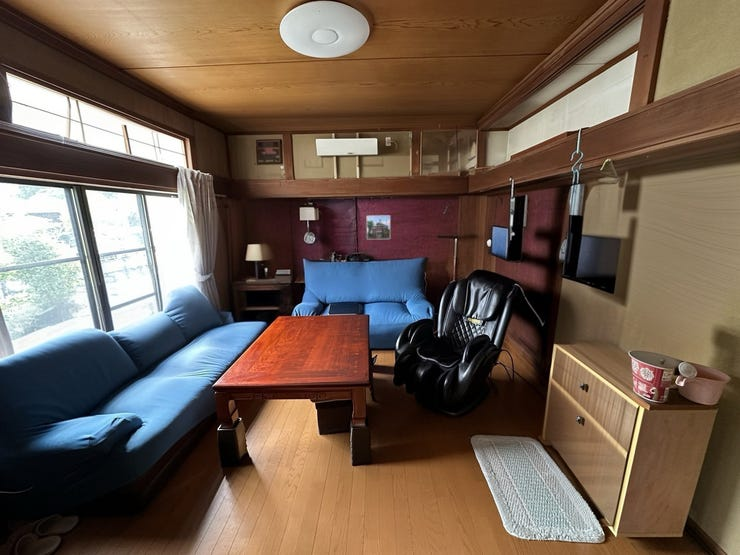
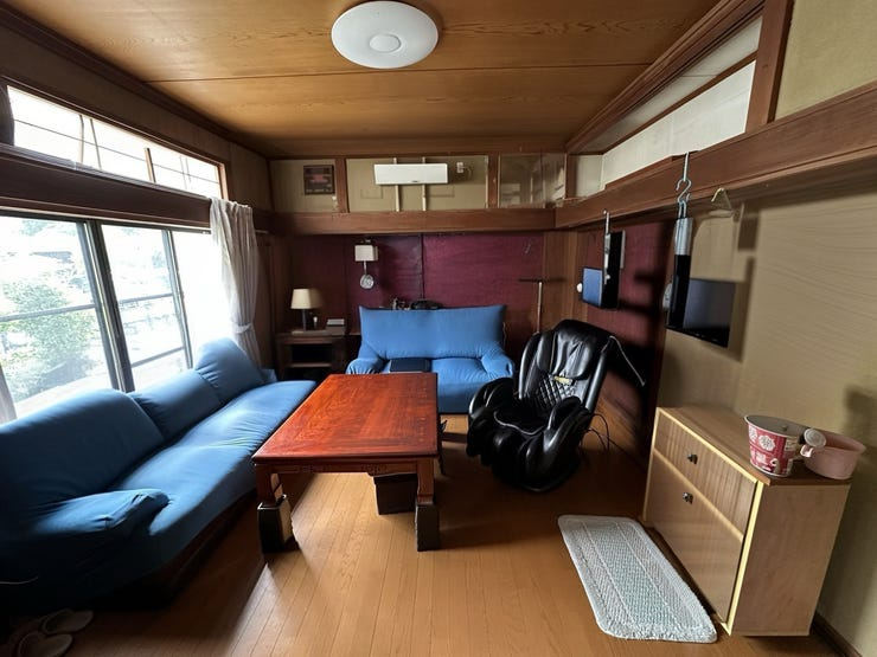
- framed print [366,214,391,240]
